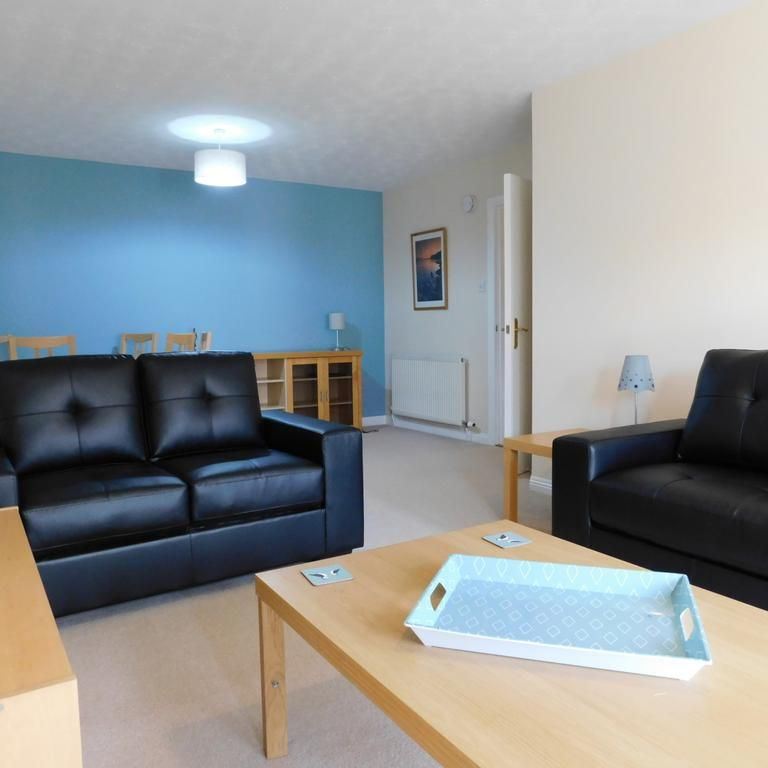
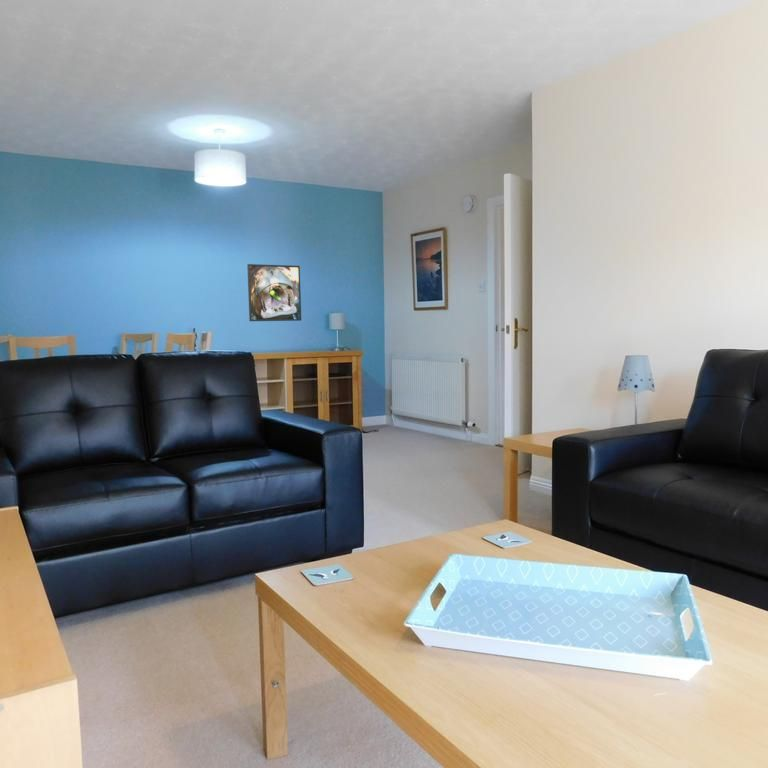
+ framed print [246,263,302,322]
